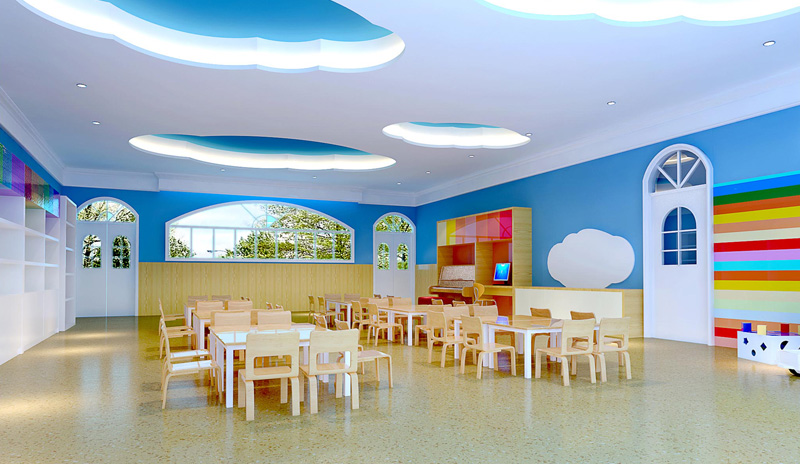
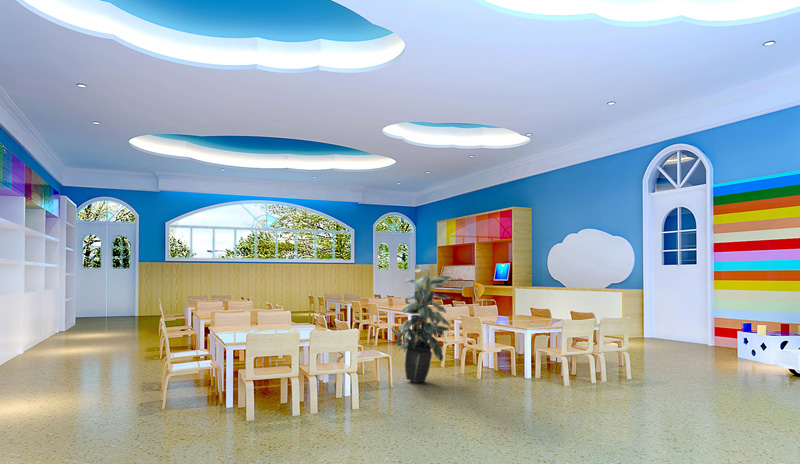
+ indoor plant [390,268,455,384]
